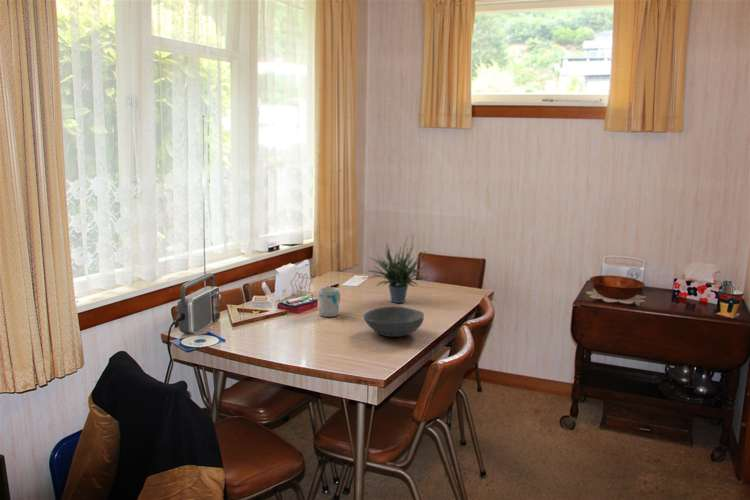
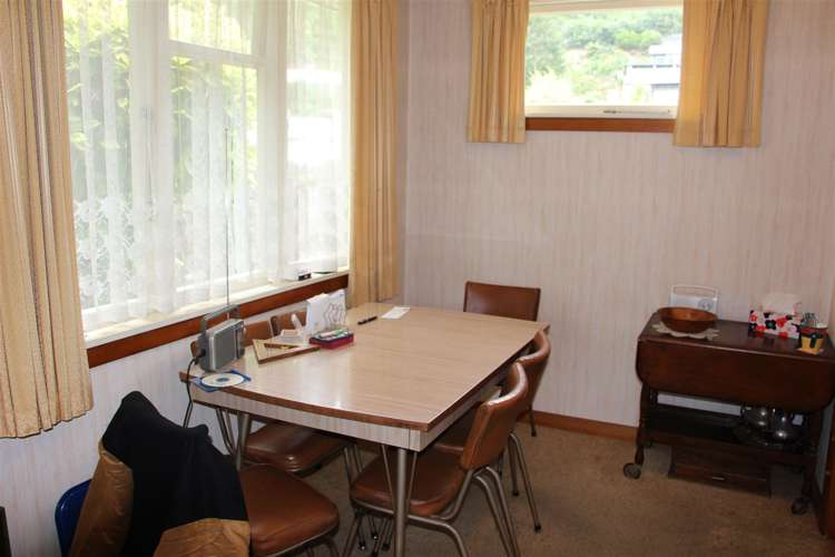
- bowl [362,306,425,338]
- mug [318,286,341,318]
- potted plant [367,236,432,304]
